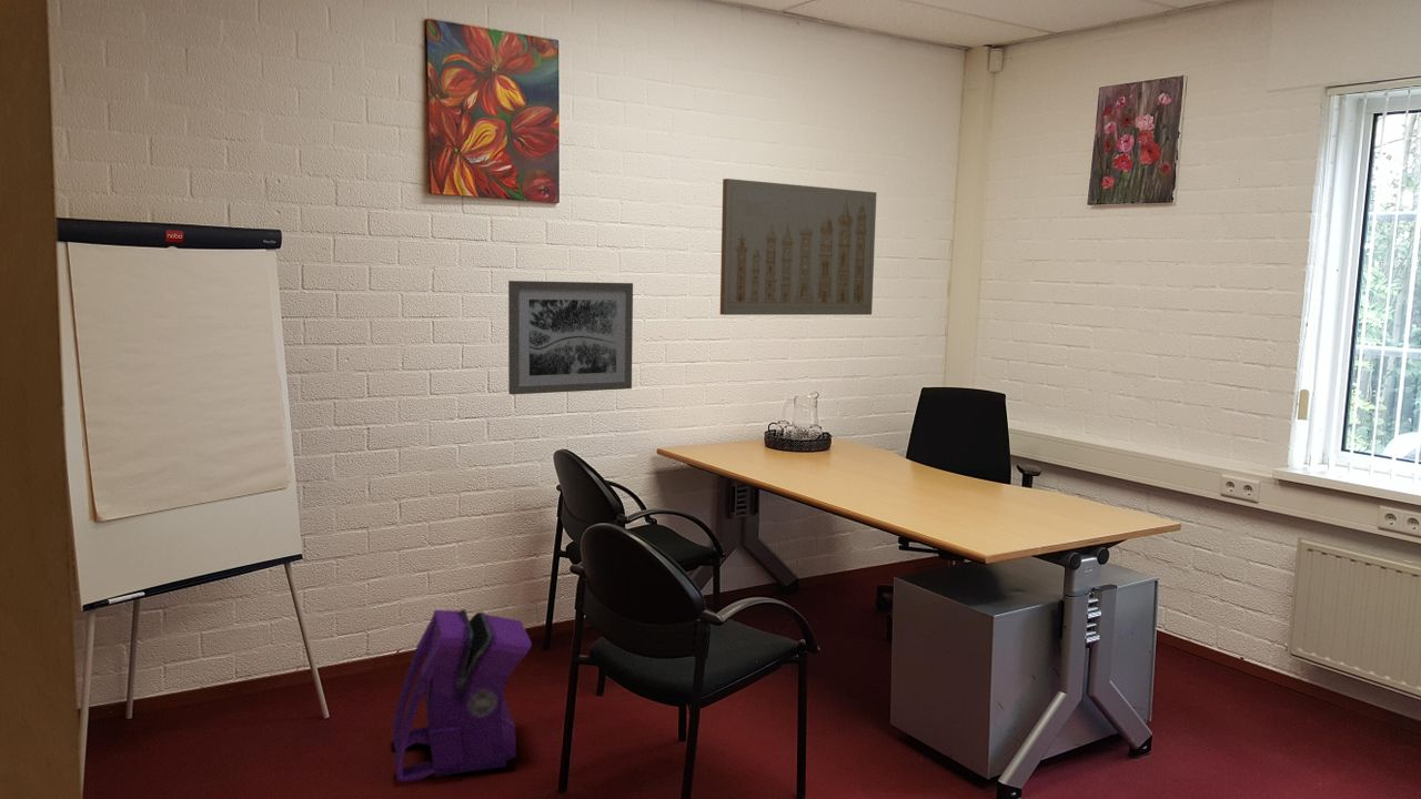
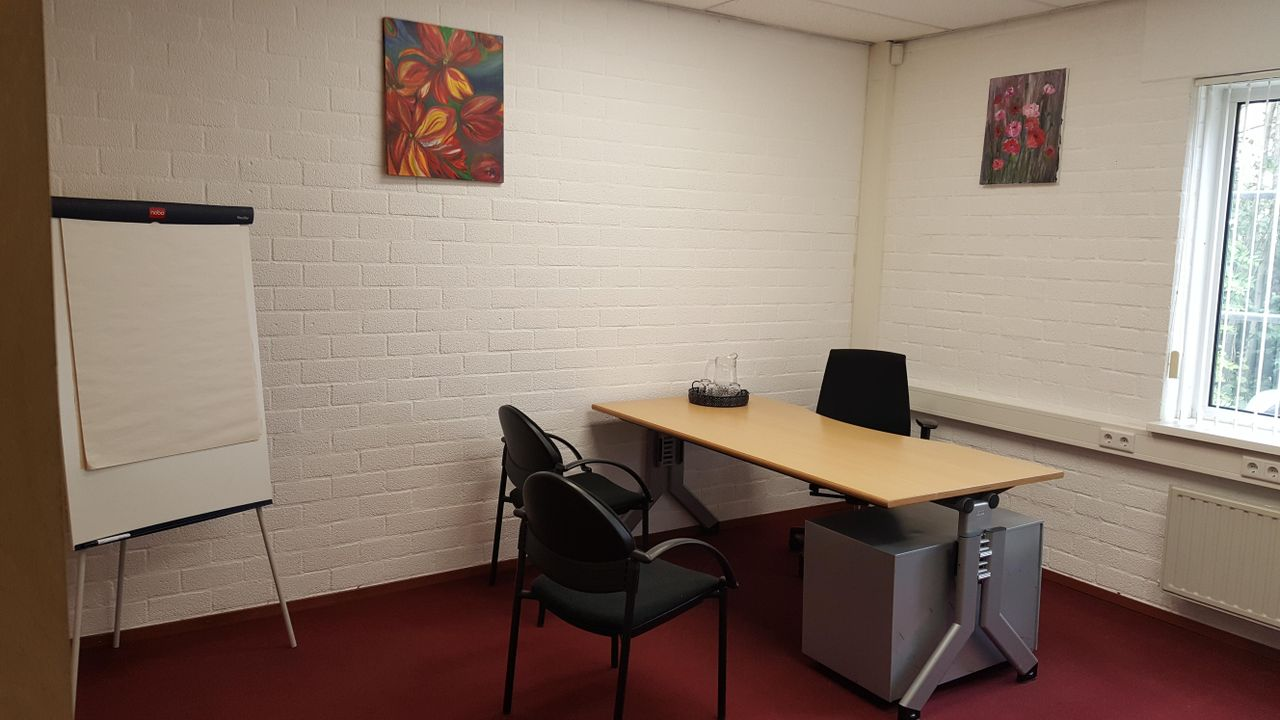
- wall art [507,280,634,396]
- backpack [392,608,533,783]
- wall art [719,178,877,316]
